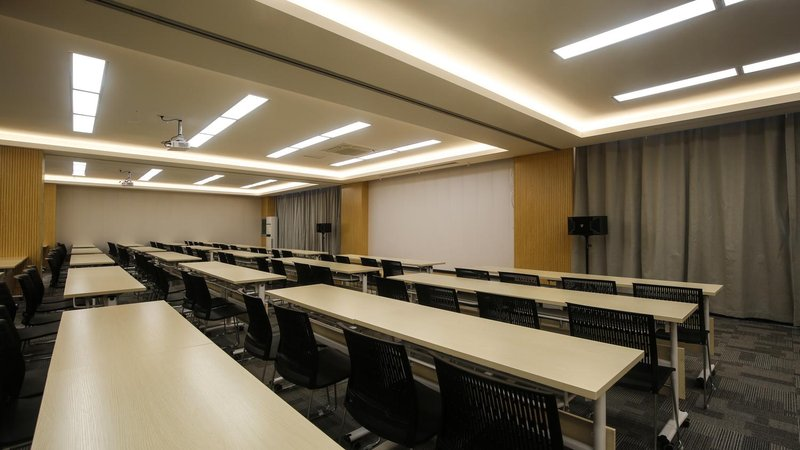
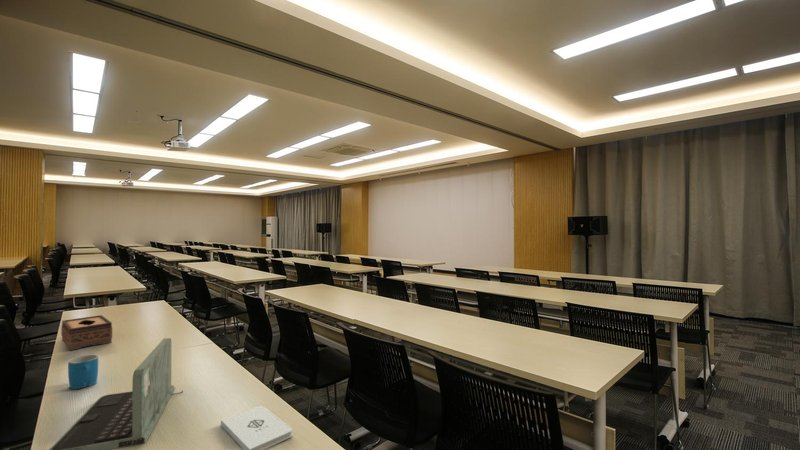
+ tissue box [60,314,113,351]
+ mug [67,354,99,390]
+ laptop [48,337,184,450]
+ notepad [220,405,293,450]
